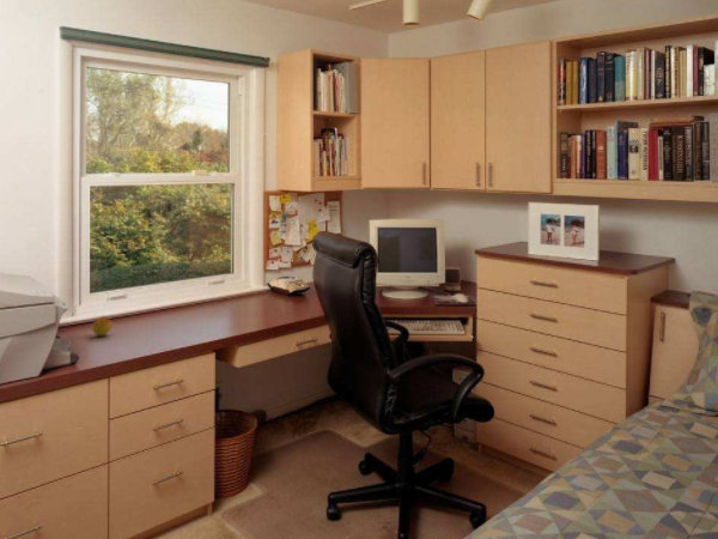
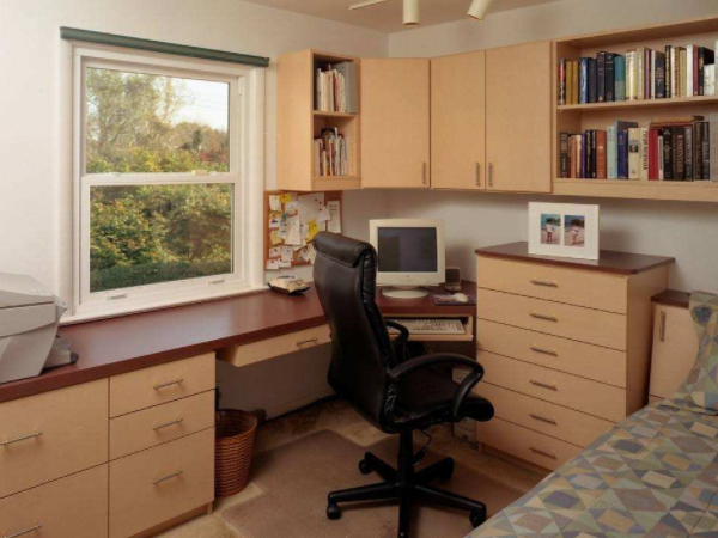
- apple [91,315,114,337]
